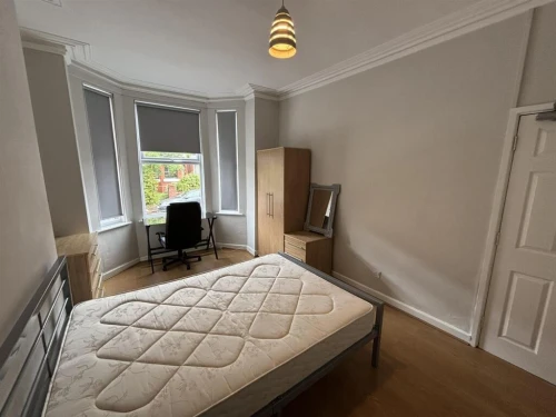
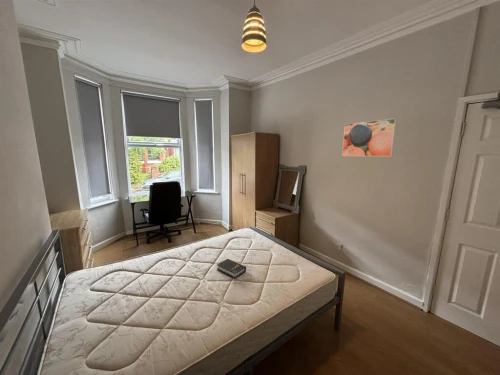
+ hardback book [216,258,247,280]
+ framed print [341,117,398,158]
